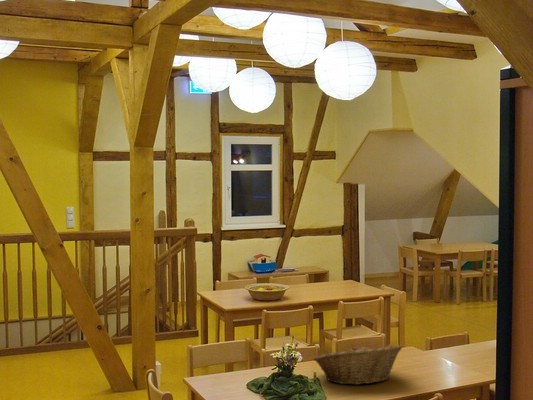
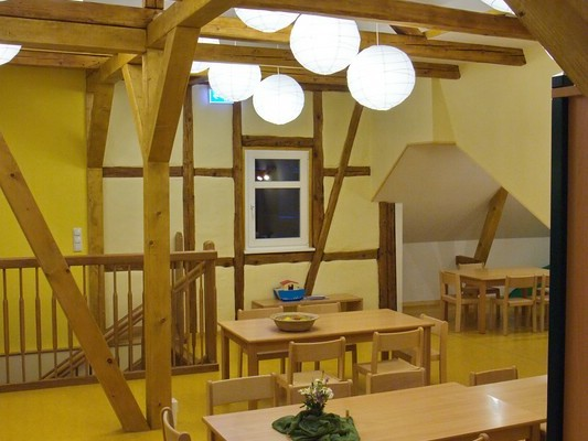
- fruit basket [313,343,403,386]
